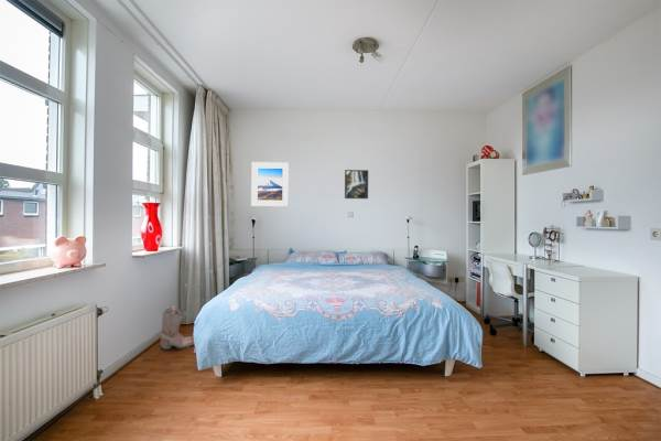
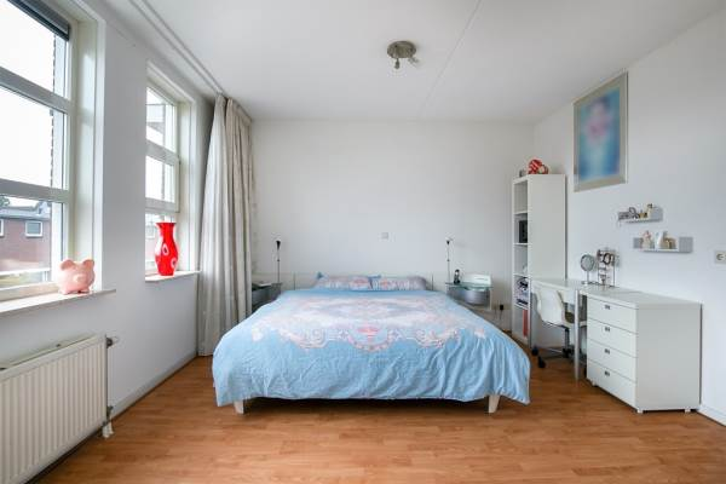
- boots [160,305,195,349]
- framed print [344,169,369,200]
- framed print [250,161,290,207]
